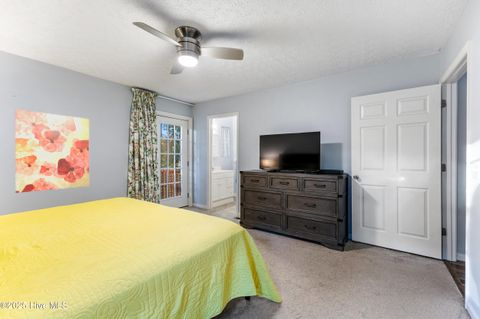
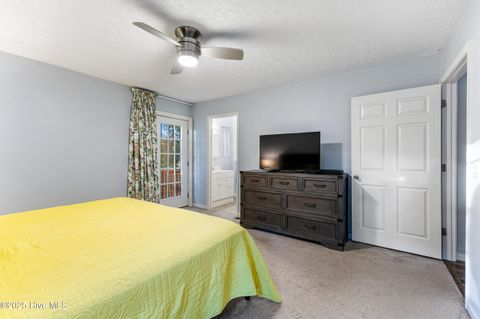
- wall art [14,108,90,194]
